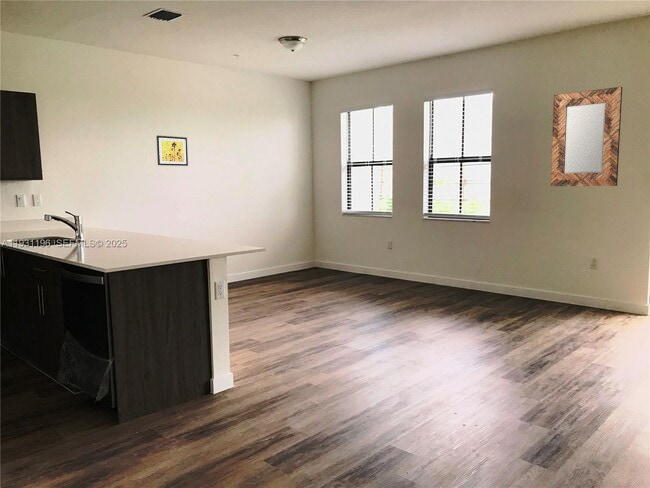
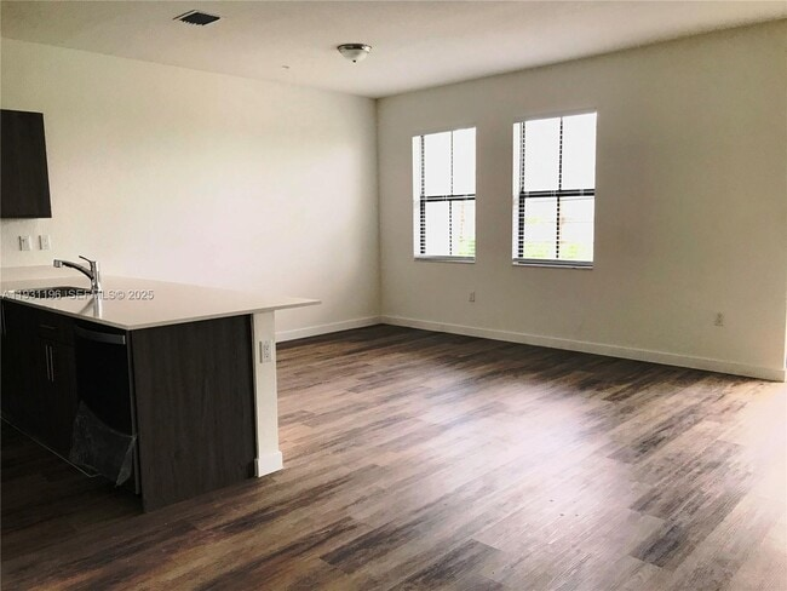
- wall art [156,135,189,167]
- home mirror [550,86,623,187]
